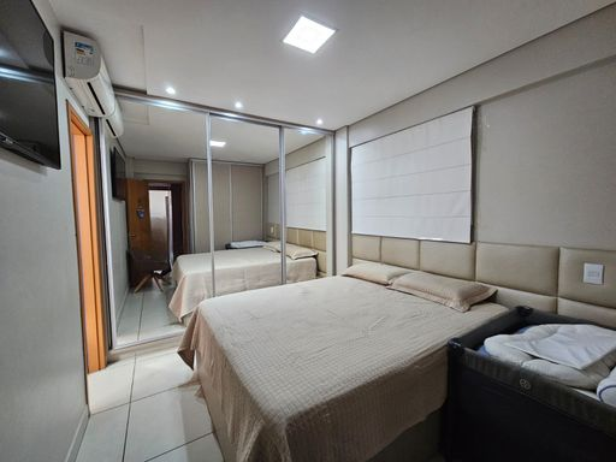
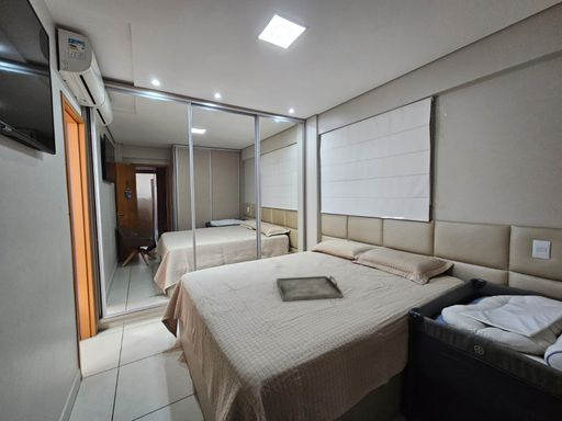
+ serving tray [276,275,345,303]
